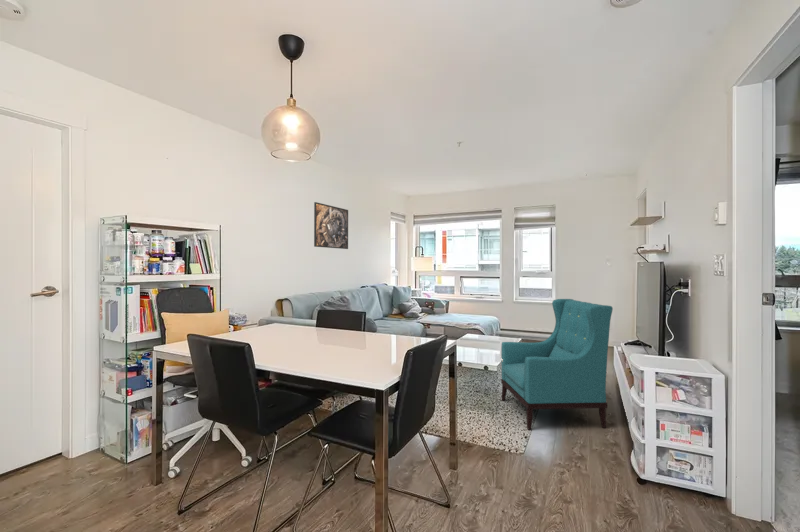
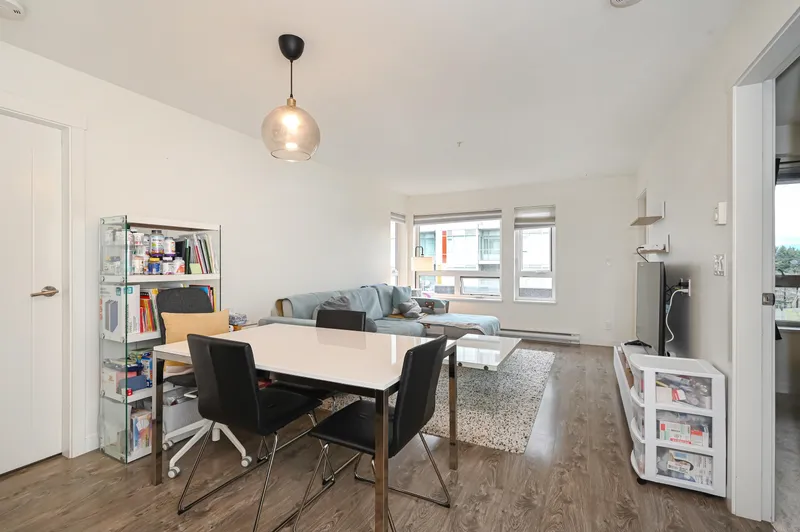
- armchair [500,298,614,430]
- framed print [313,201,349,250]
